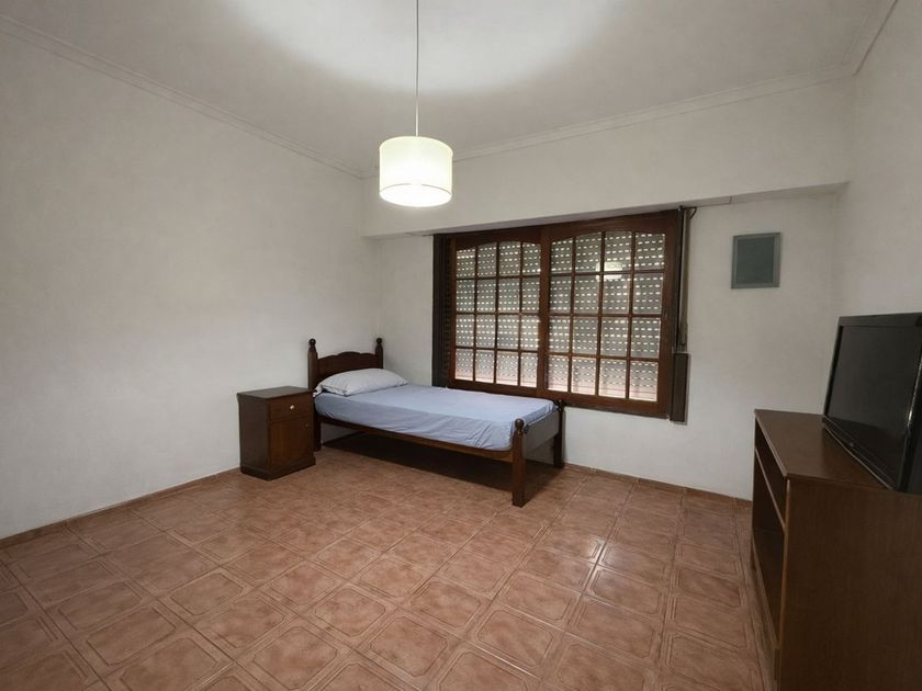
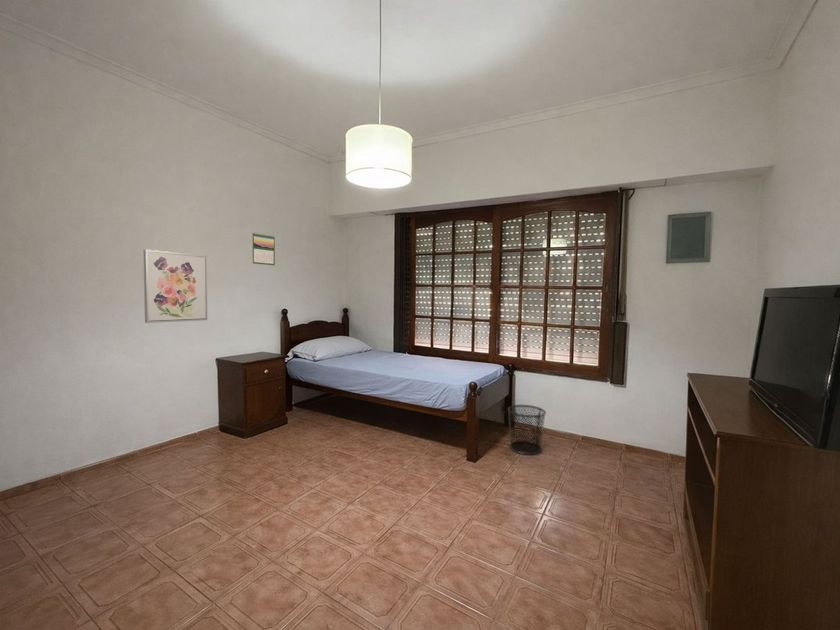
+ wall art [143,249,208,324]
+ waste bin [507,404,547,456]
+ calendar [251,232,276,266]
